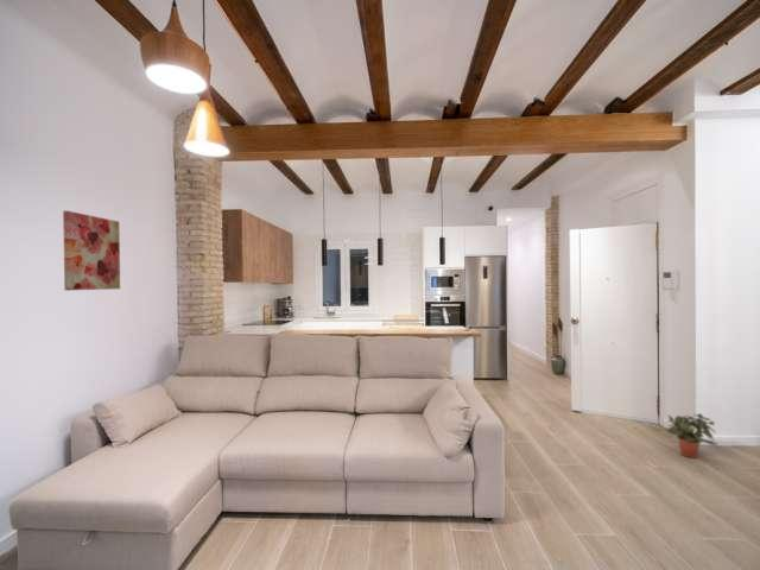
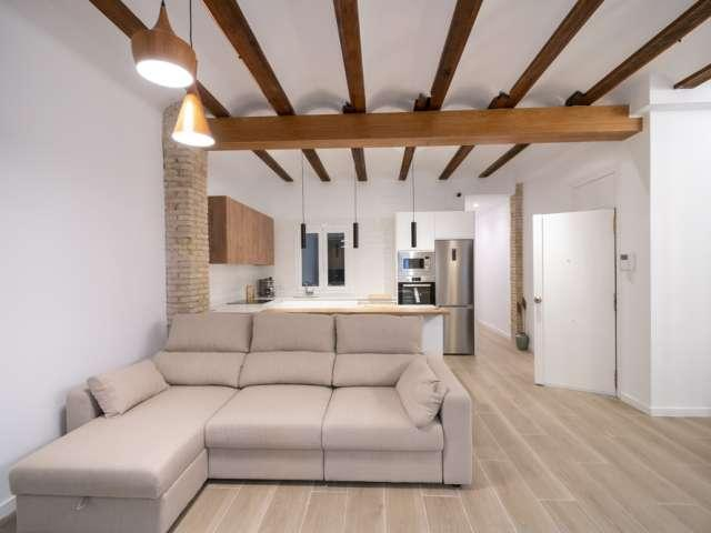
- wall art [62,209,121,291]
- potted plant [661,412,720,460]
